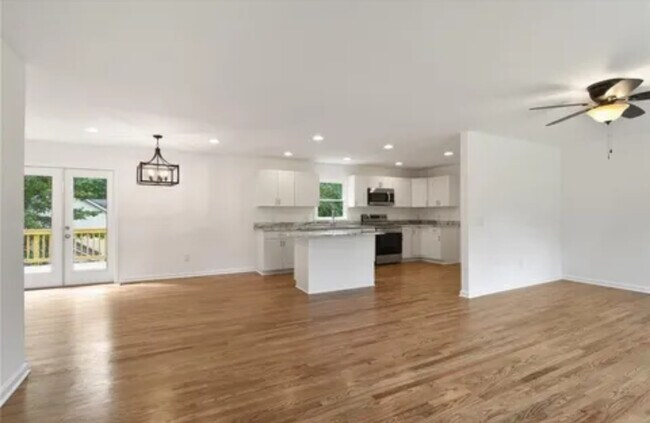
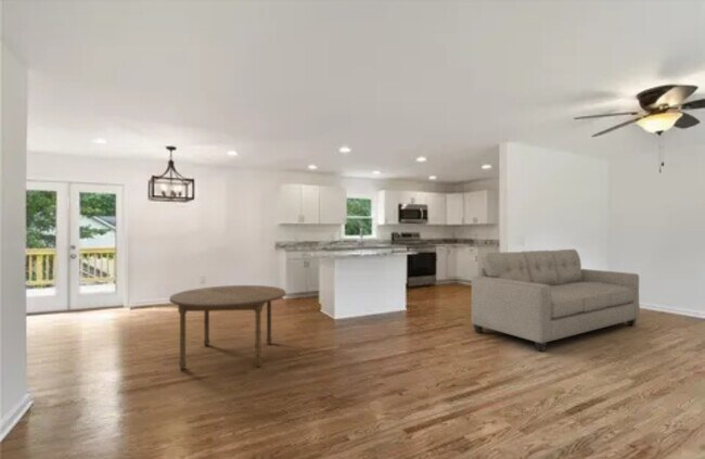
+ sofa [471,248,641,353]
+ dining table [168,284,287,370]
